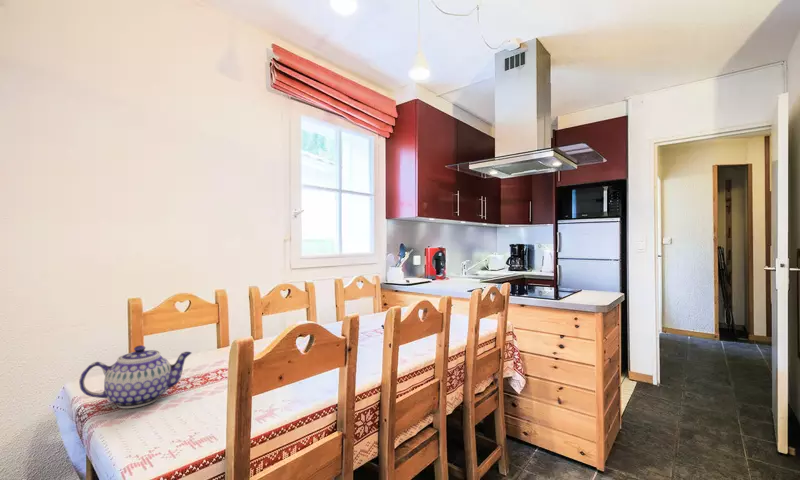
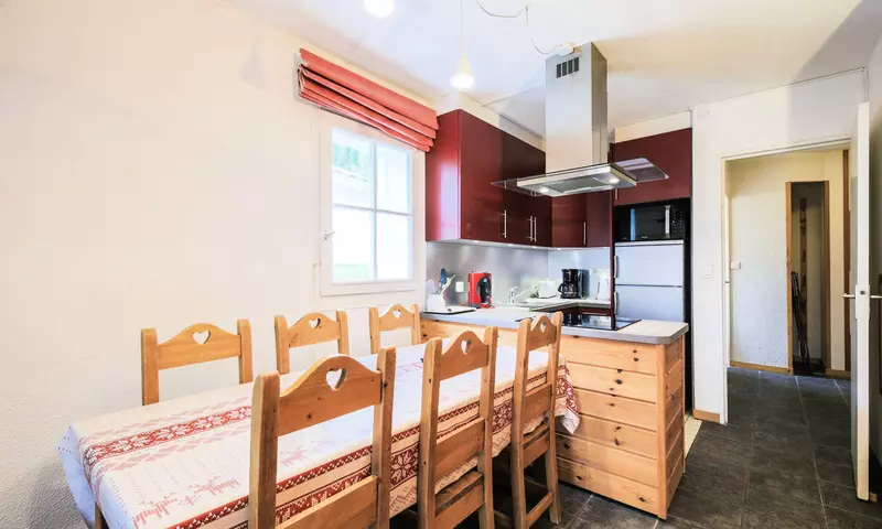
- teapot [78,344,192,409]
